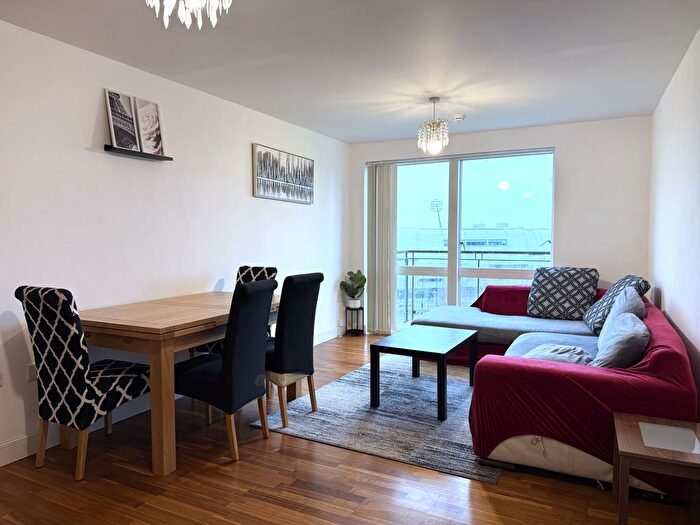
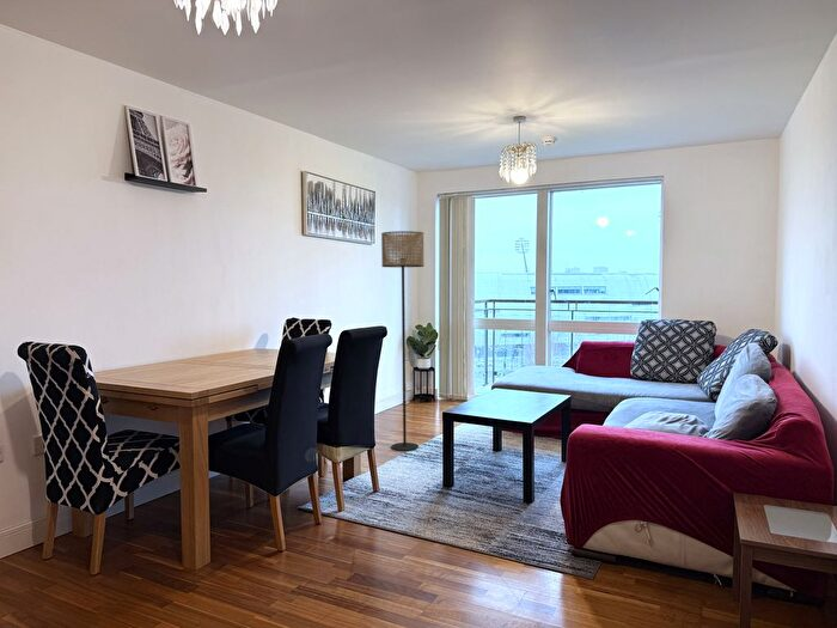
+ floor lamp [380,230,426,452]
